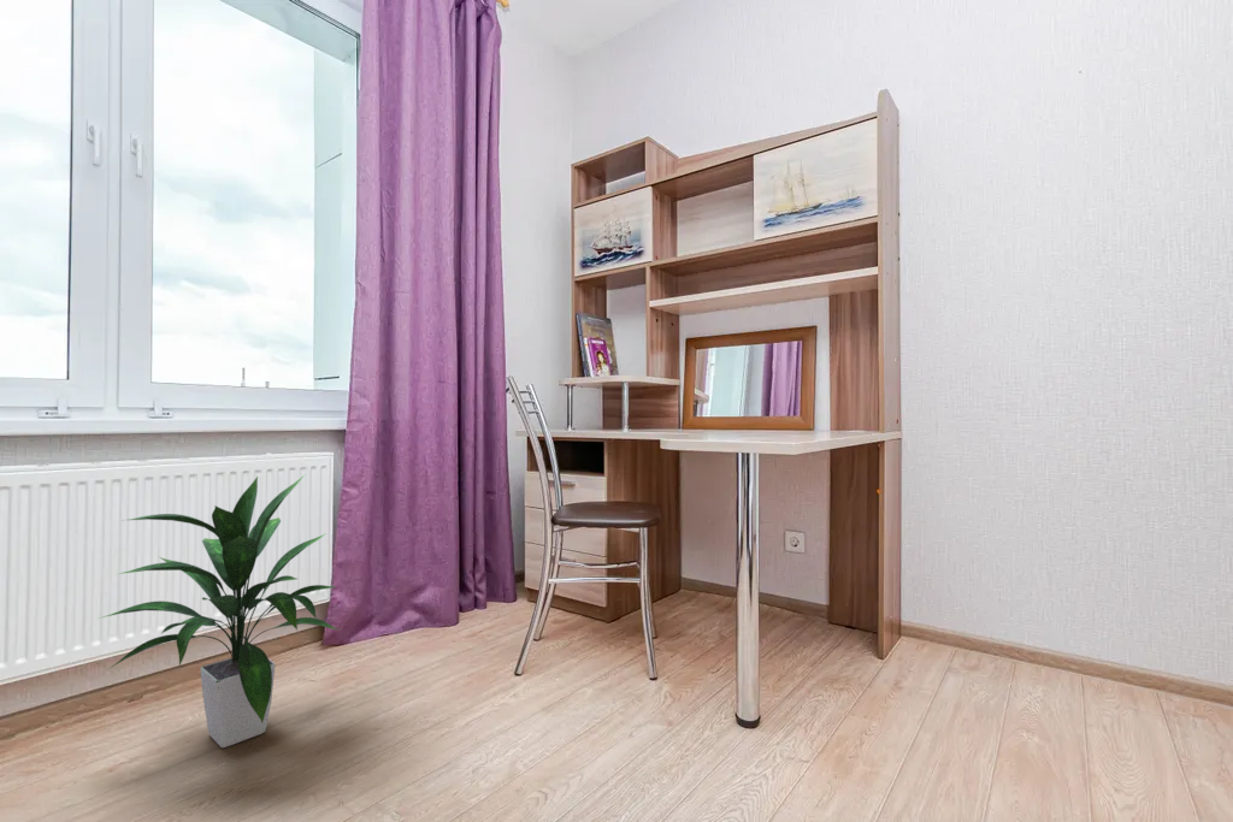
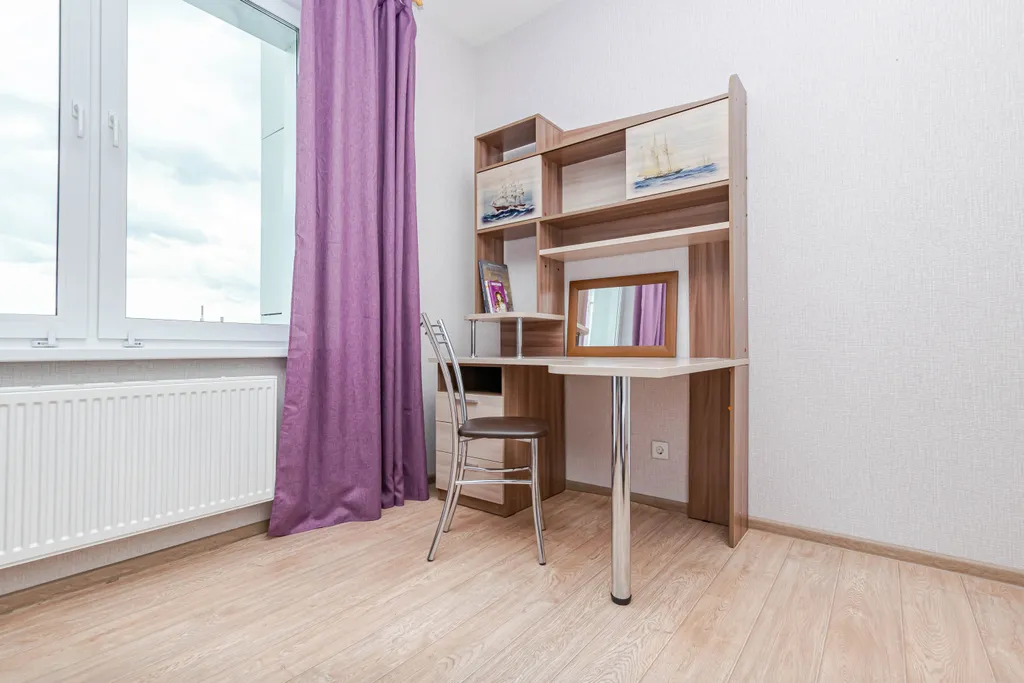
- indoor plant [98,475,338,749]
